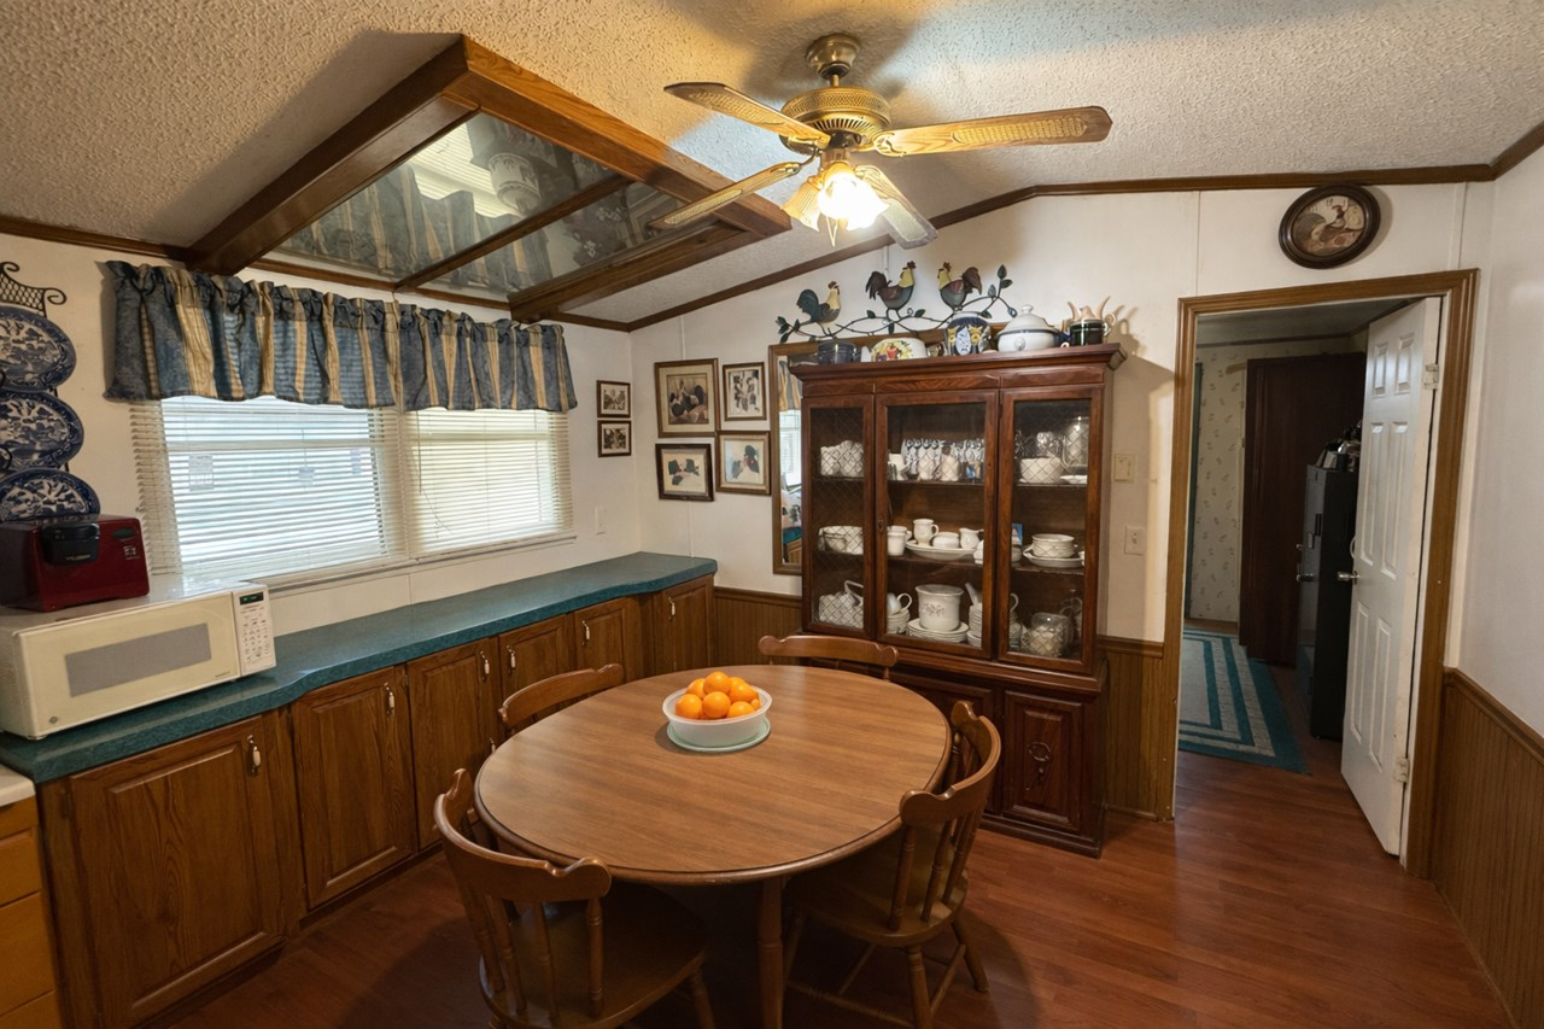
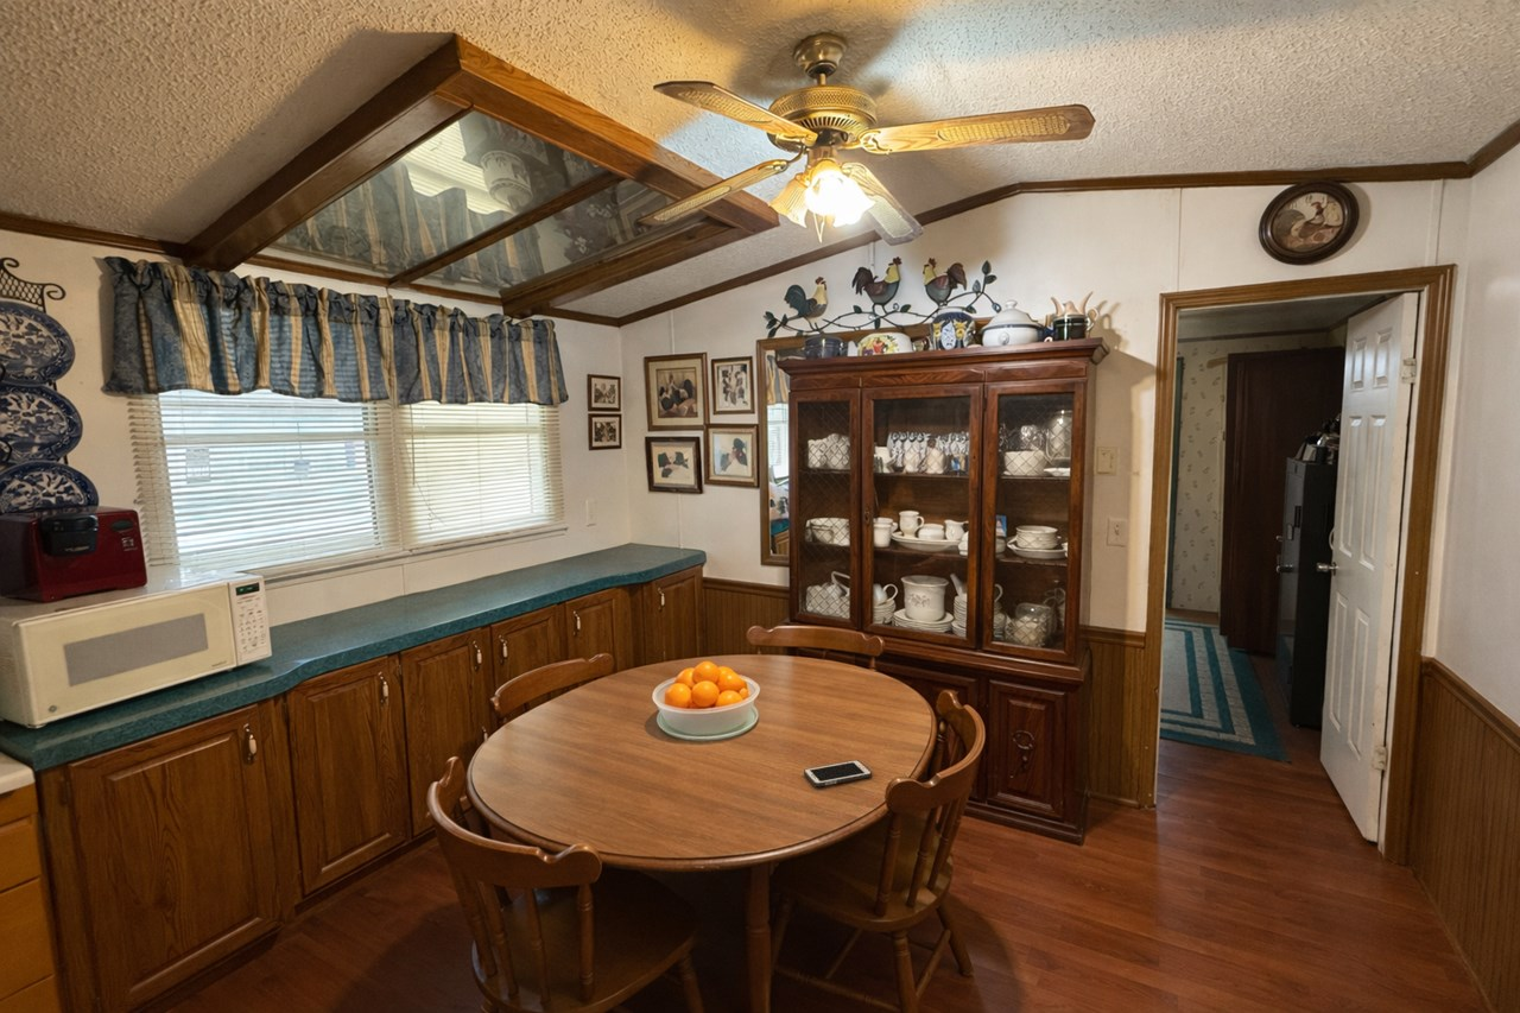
+ cell phone [803,759,873,787]
